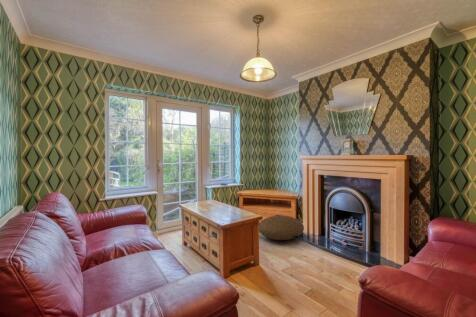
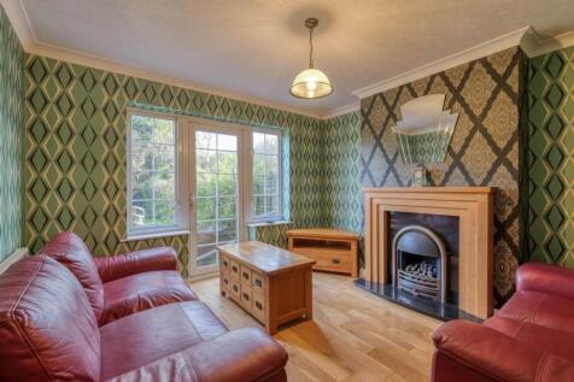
- pouf [258,214,305,241]
